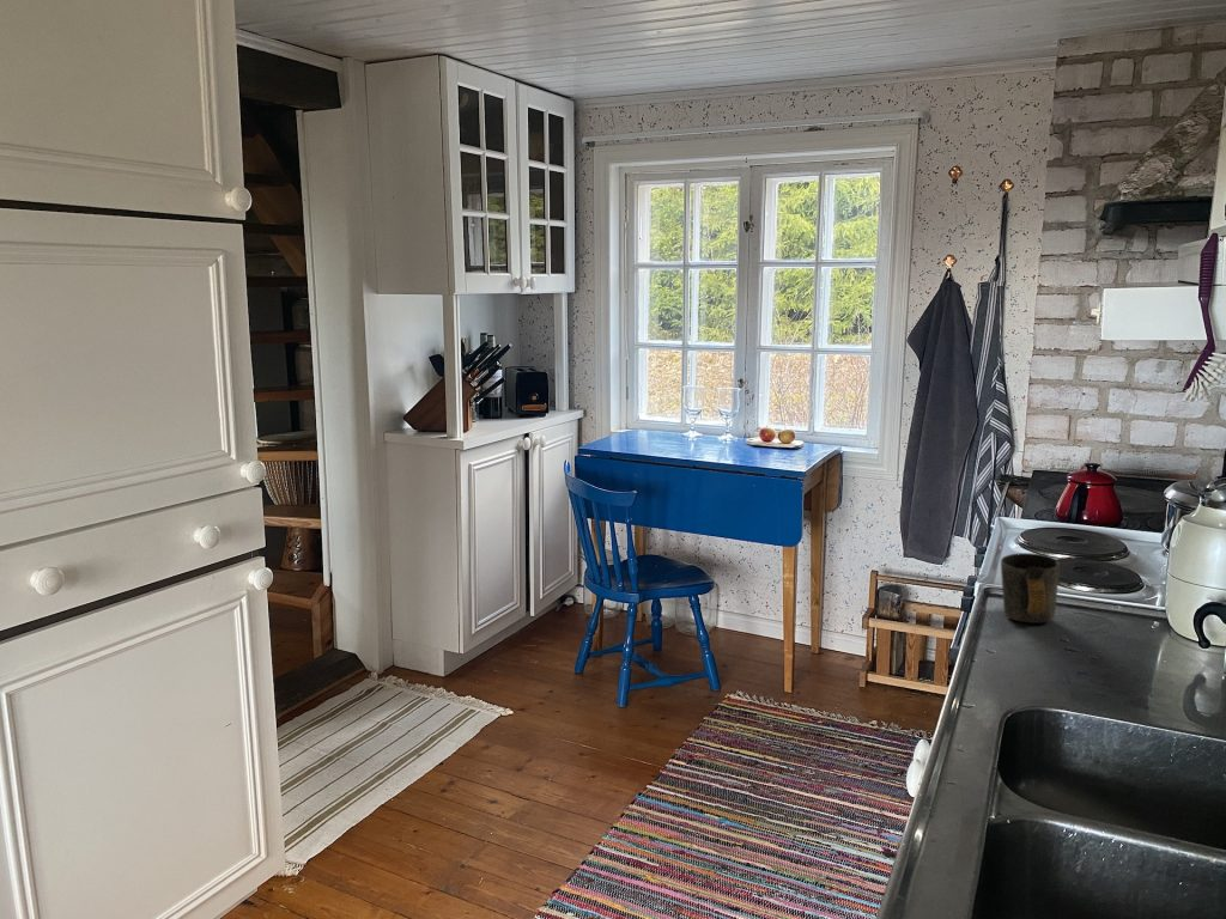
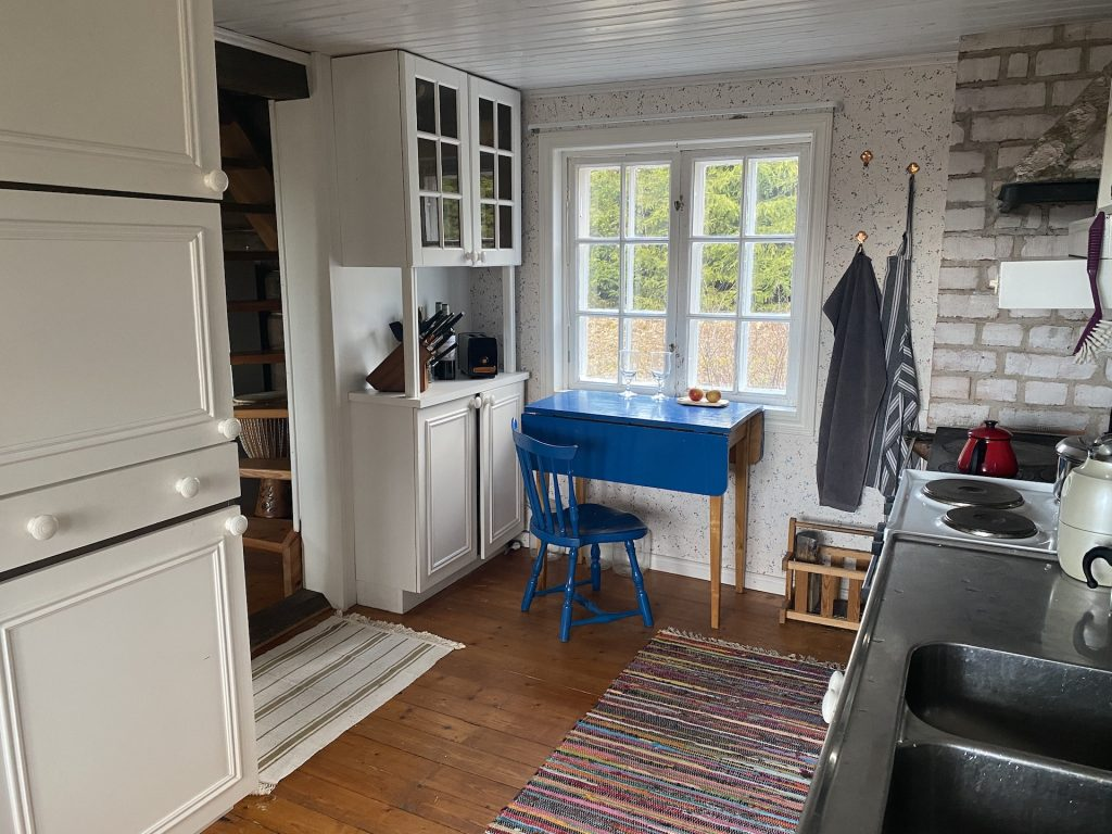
- mug [1000,552,1061,623]
